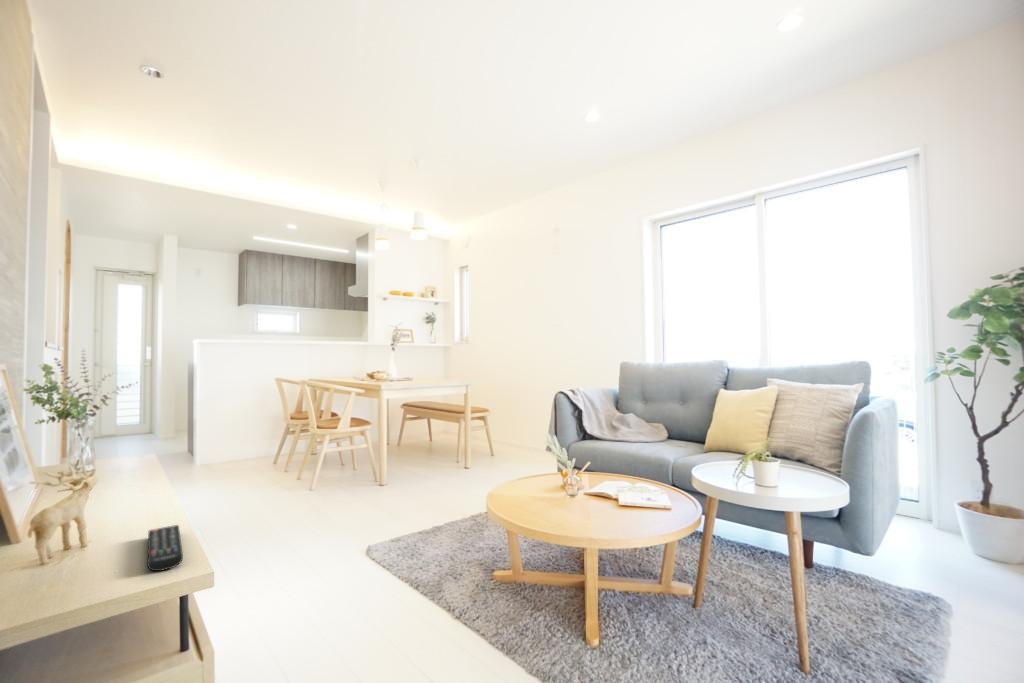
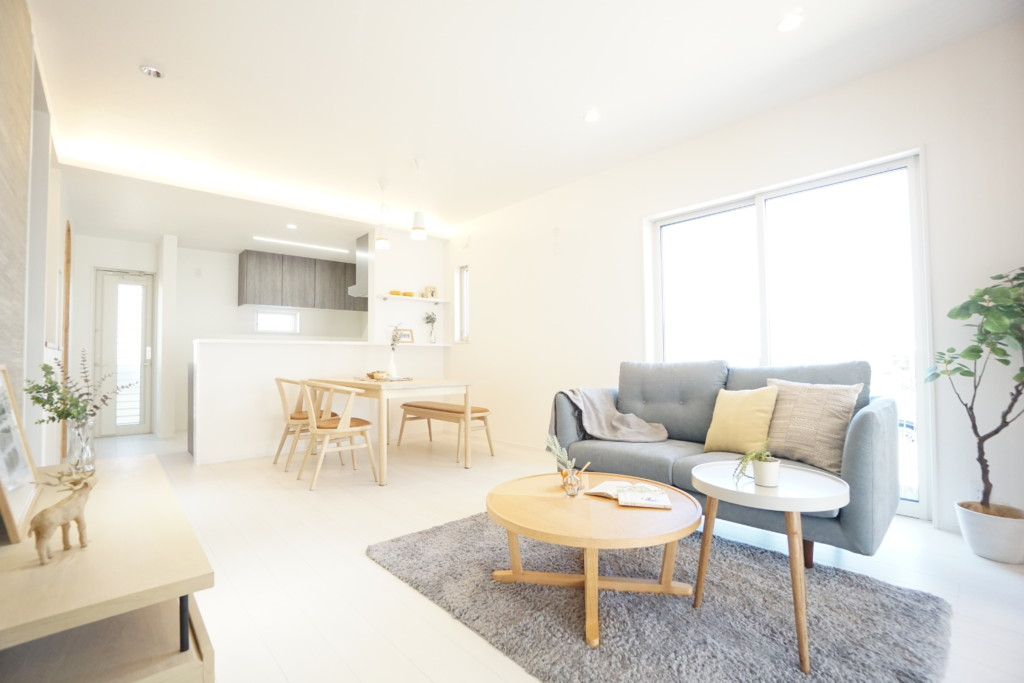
- remote control [146,524,184,572]
